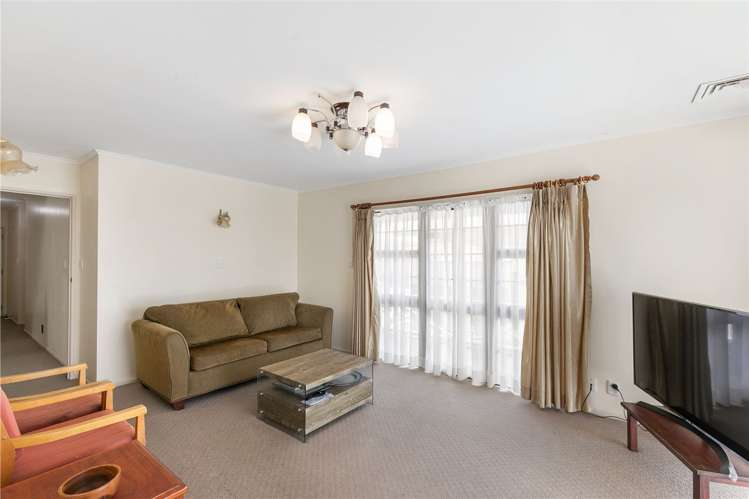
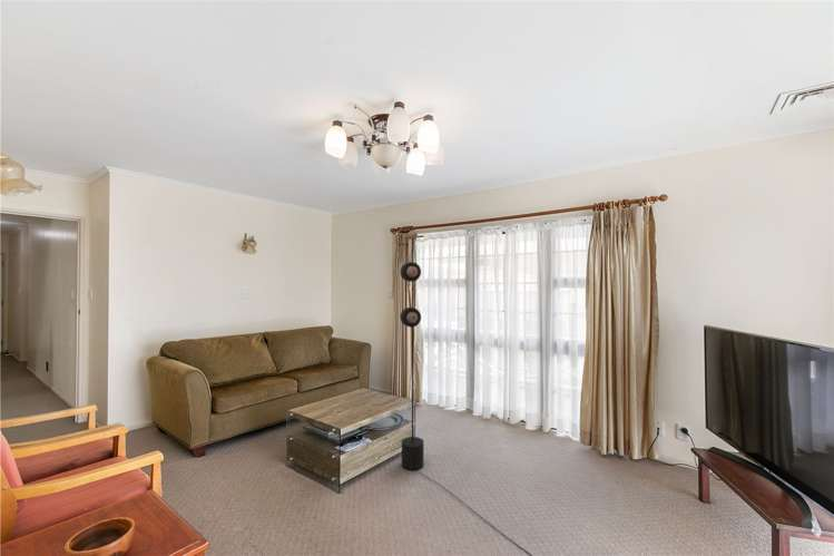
+ floor lamp [400,230,533,556]
